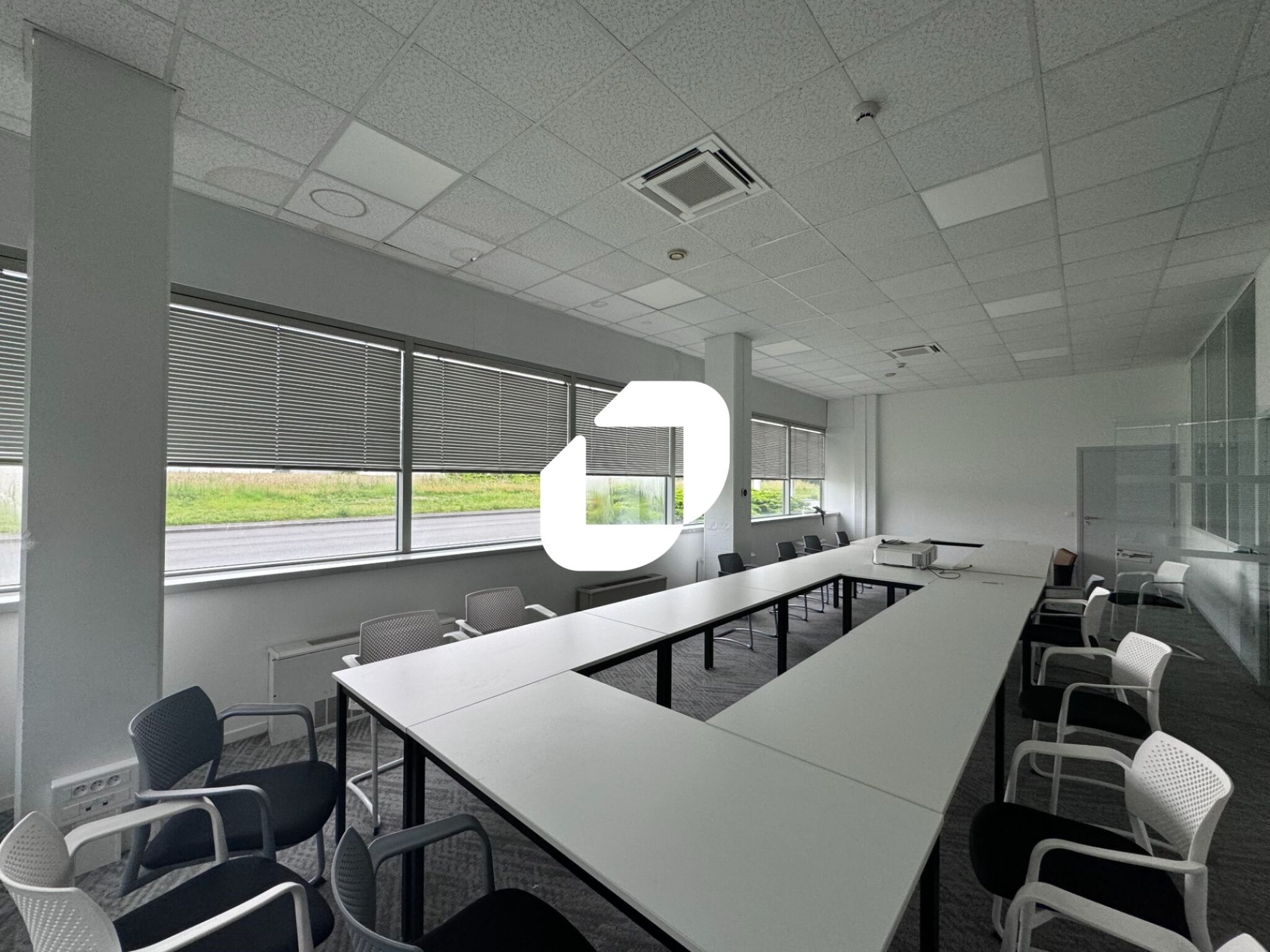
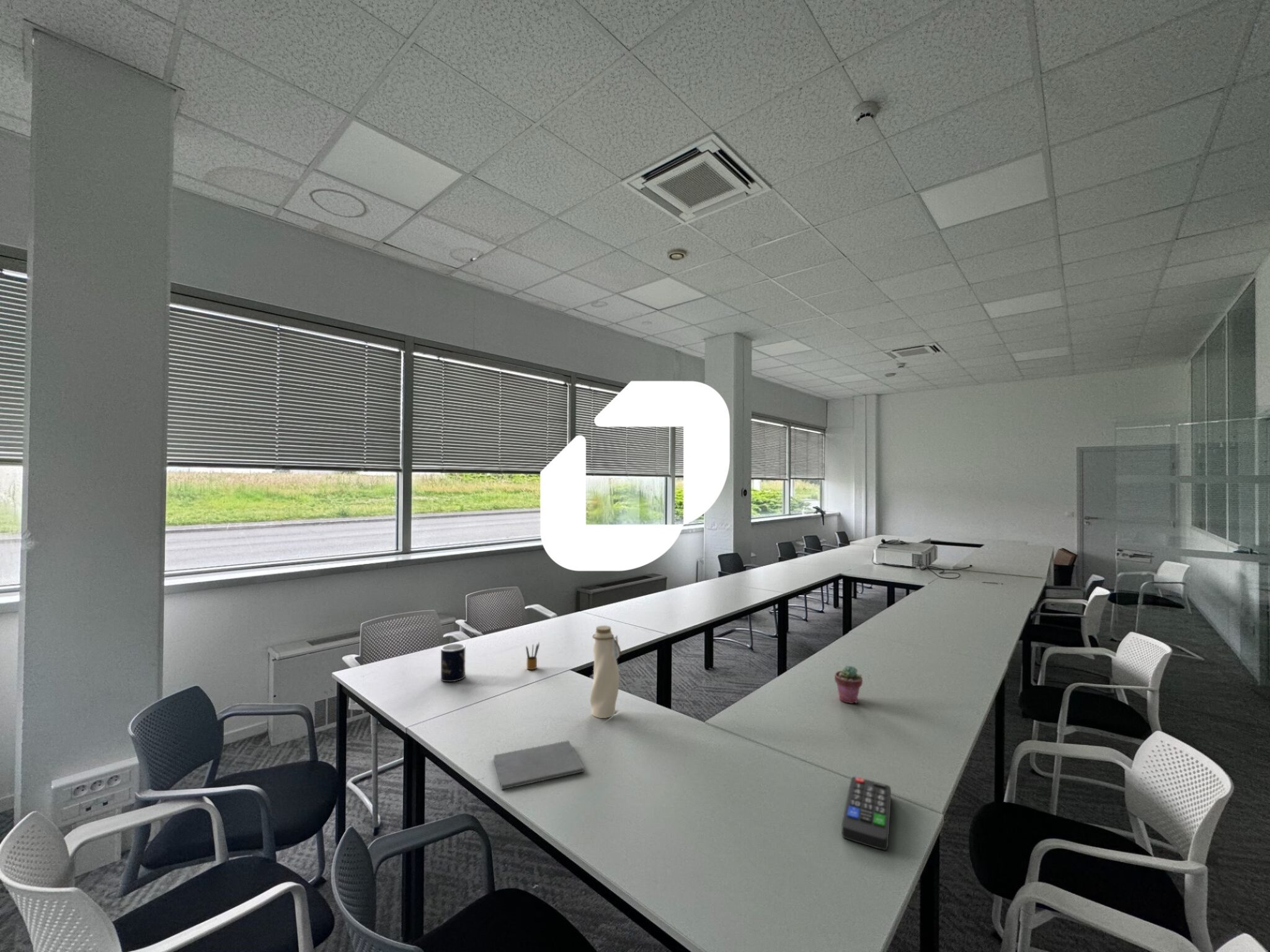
+ potted succulent [834,665,863,704]
+ pencil box [525,641,540,670]
+ notepad [494,740,585,790]
+ water bottle [589,625,621,719]
+ mug [440,643,466,682]
+ remote control [841,776,892,851]
